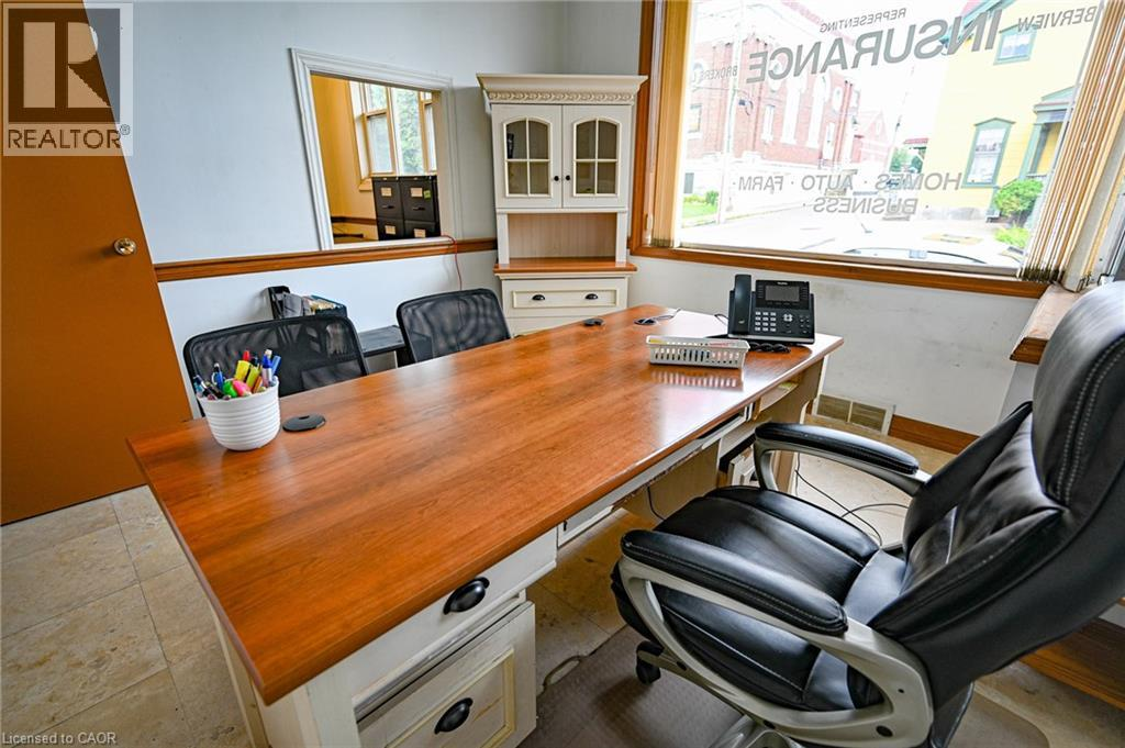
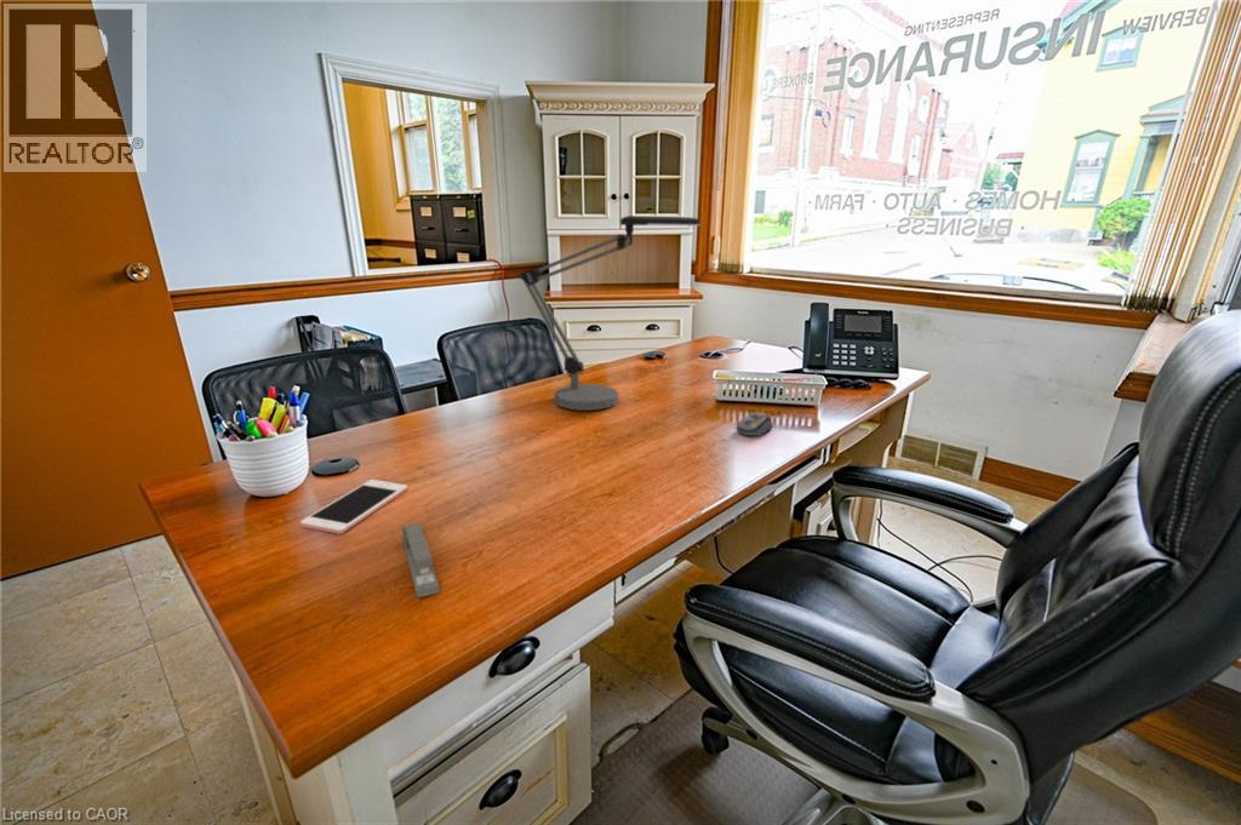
+ stapler [401,522,441,598]
+ cell phone [299,479,410,535]
+ desk lamp [517,214,702,412]
+ computer mouse [736,412,774,437]
